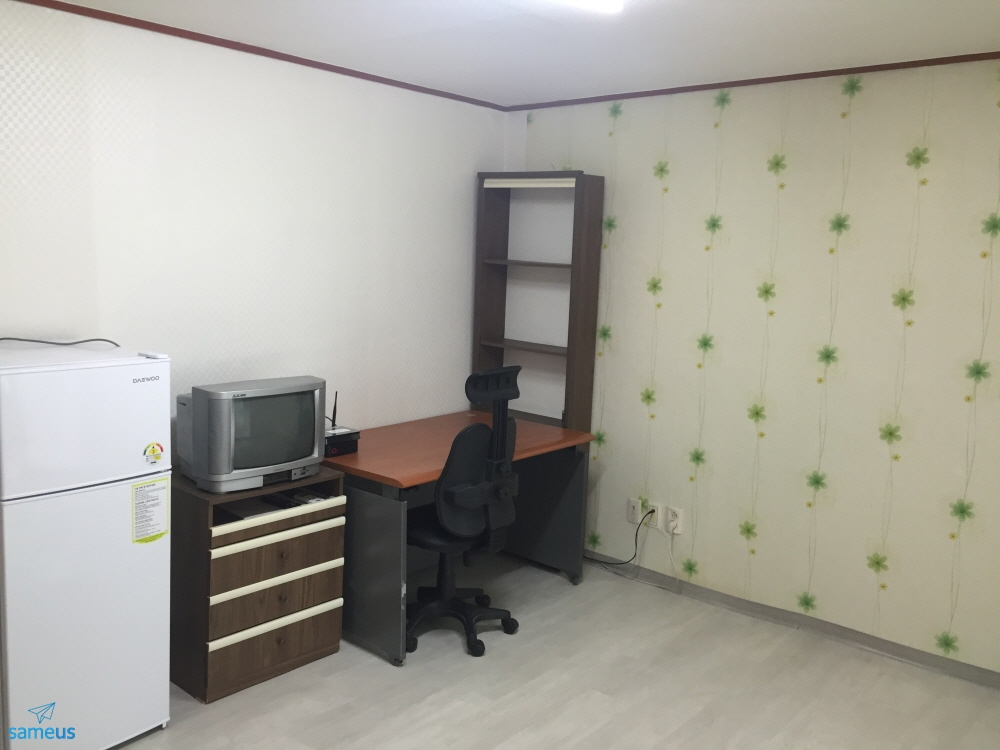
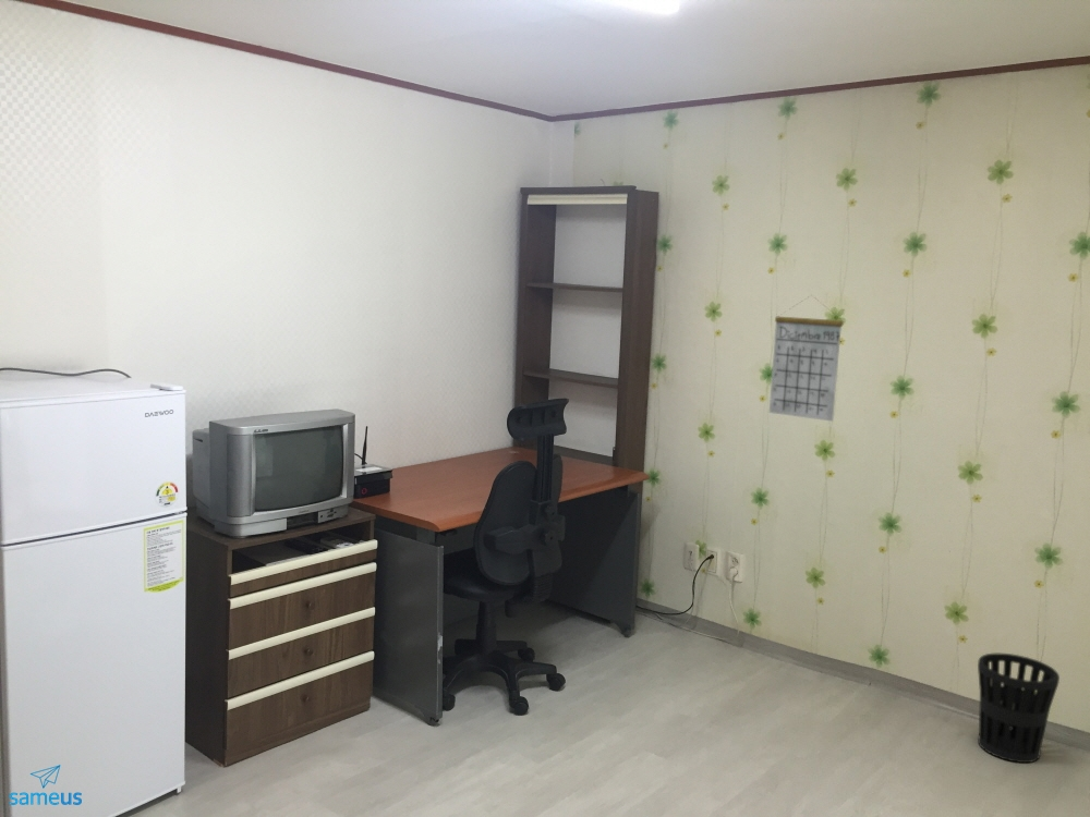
+ calendar [768,294,845,423]
+ wastebasket [977,653,1061,764]
